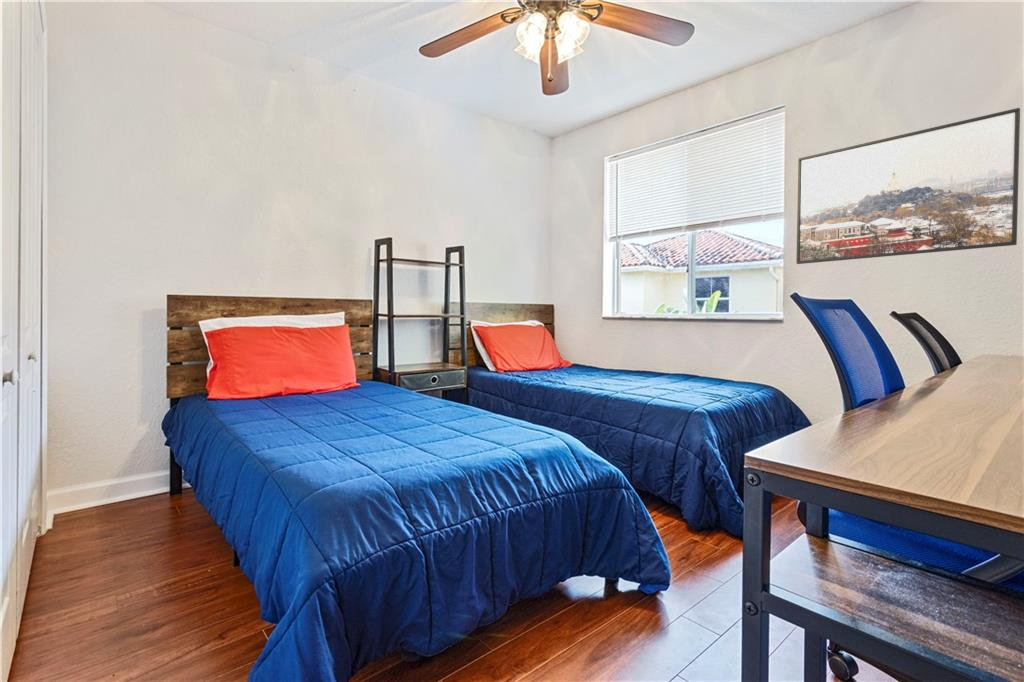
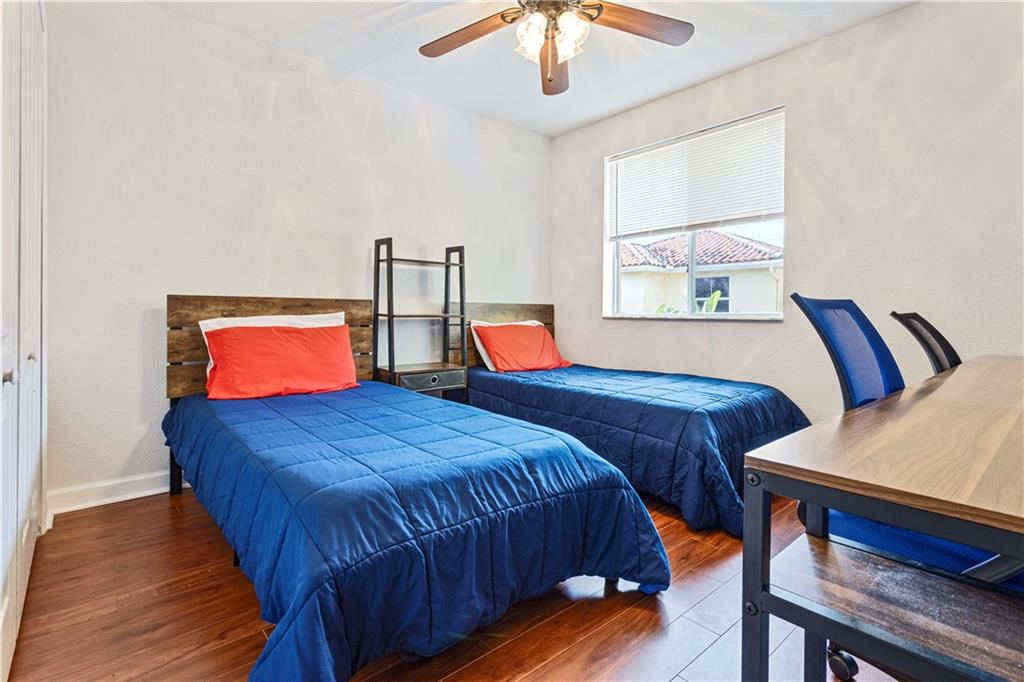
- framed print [795,107,1021,265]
